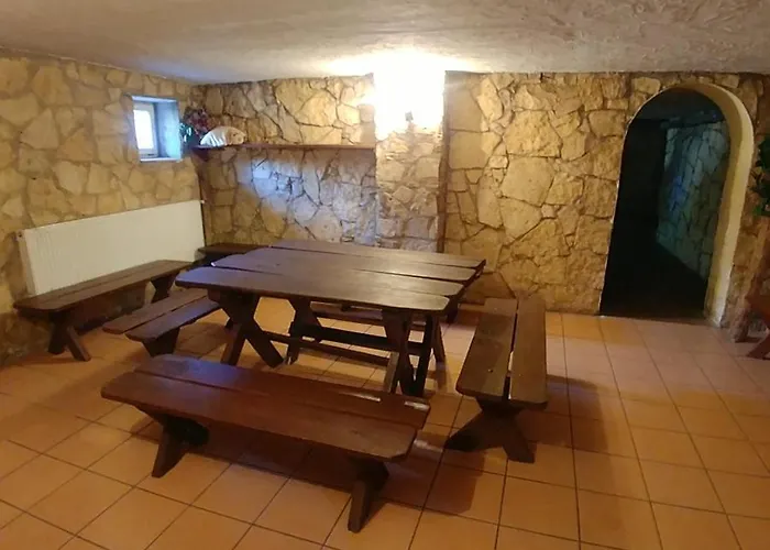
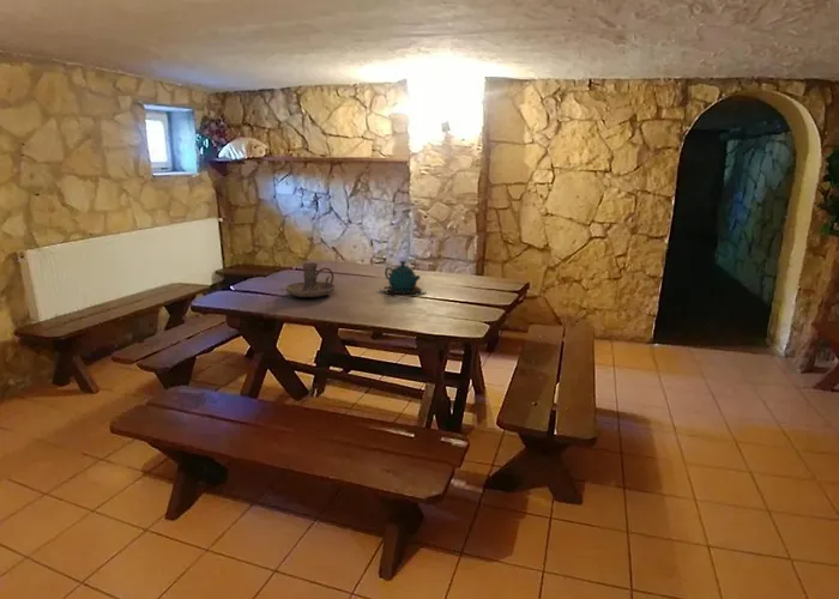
+ teapot [380,260,425,296]
+ candle holder [284,261,336,298]
